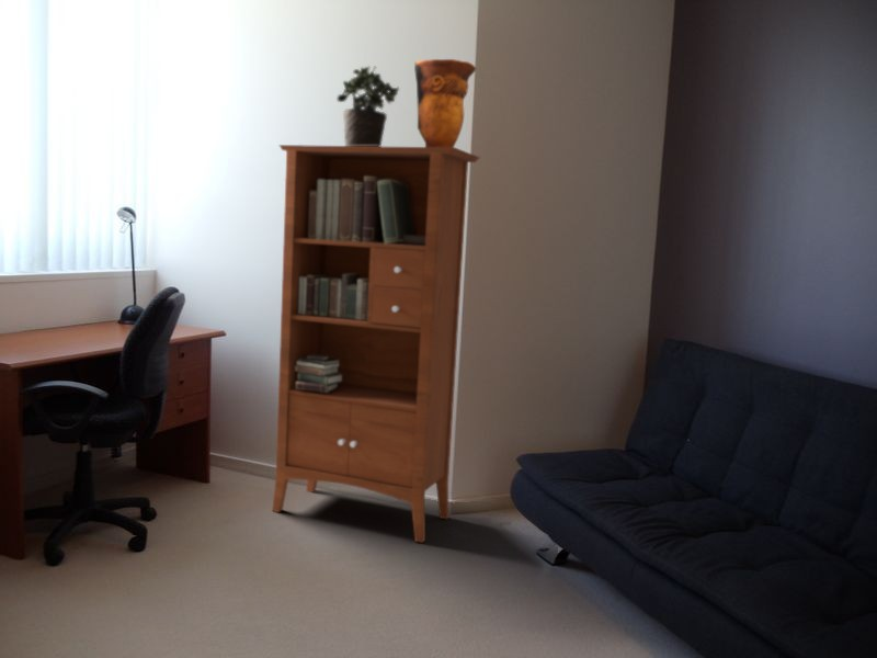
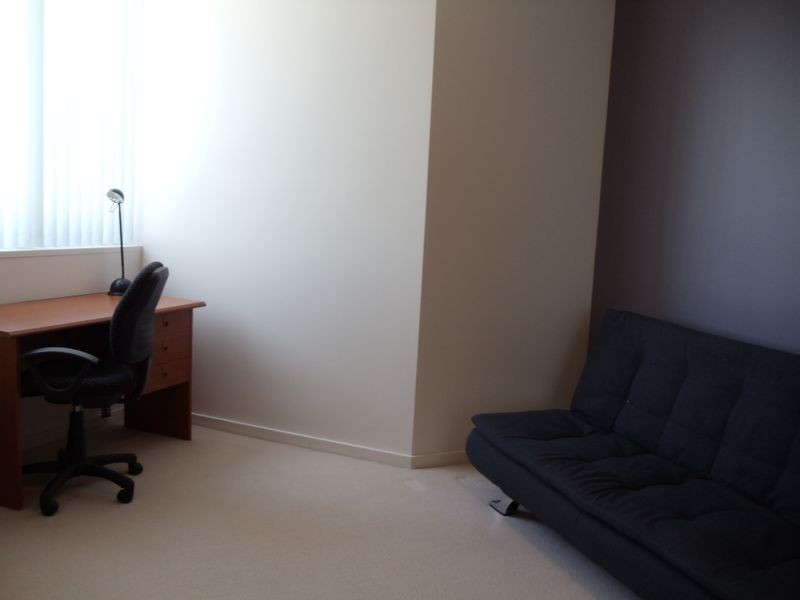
- decorative vase [413,58,477,147]
- potted plant [337,66,400,147]
- bookcase [271,144,481,544]
